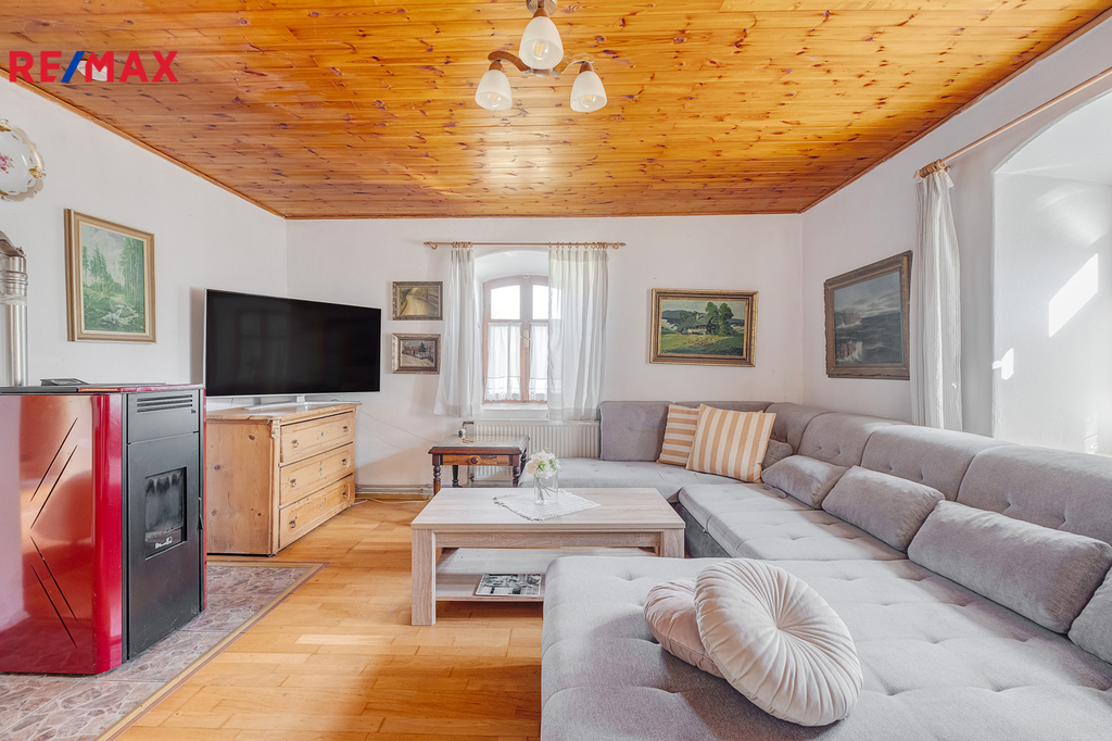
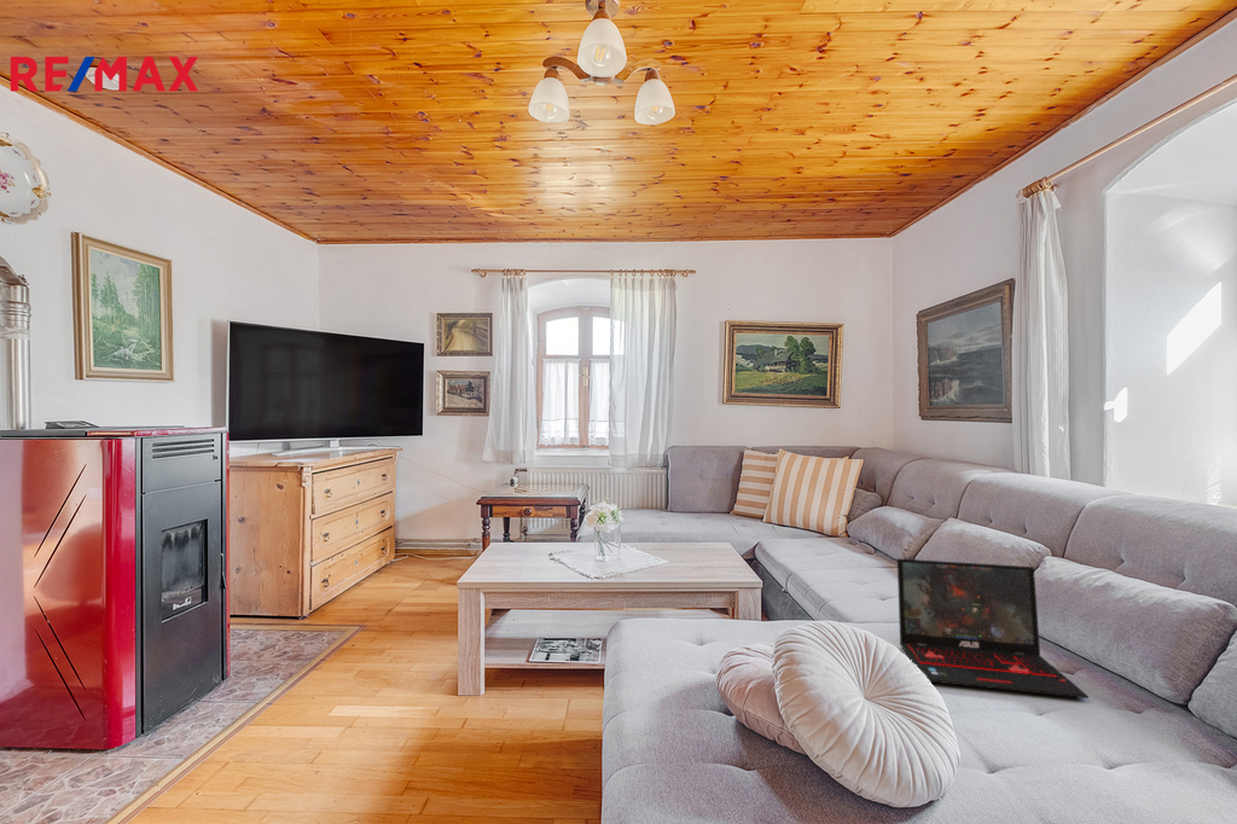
+ laptop [896,557,1090,700]
